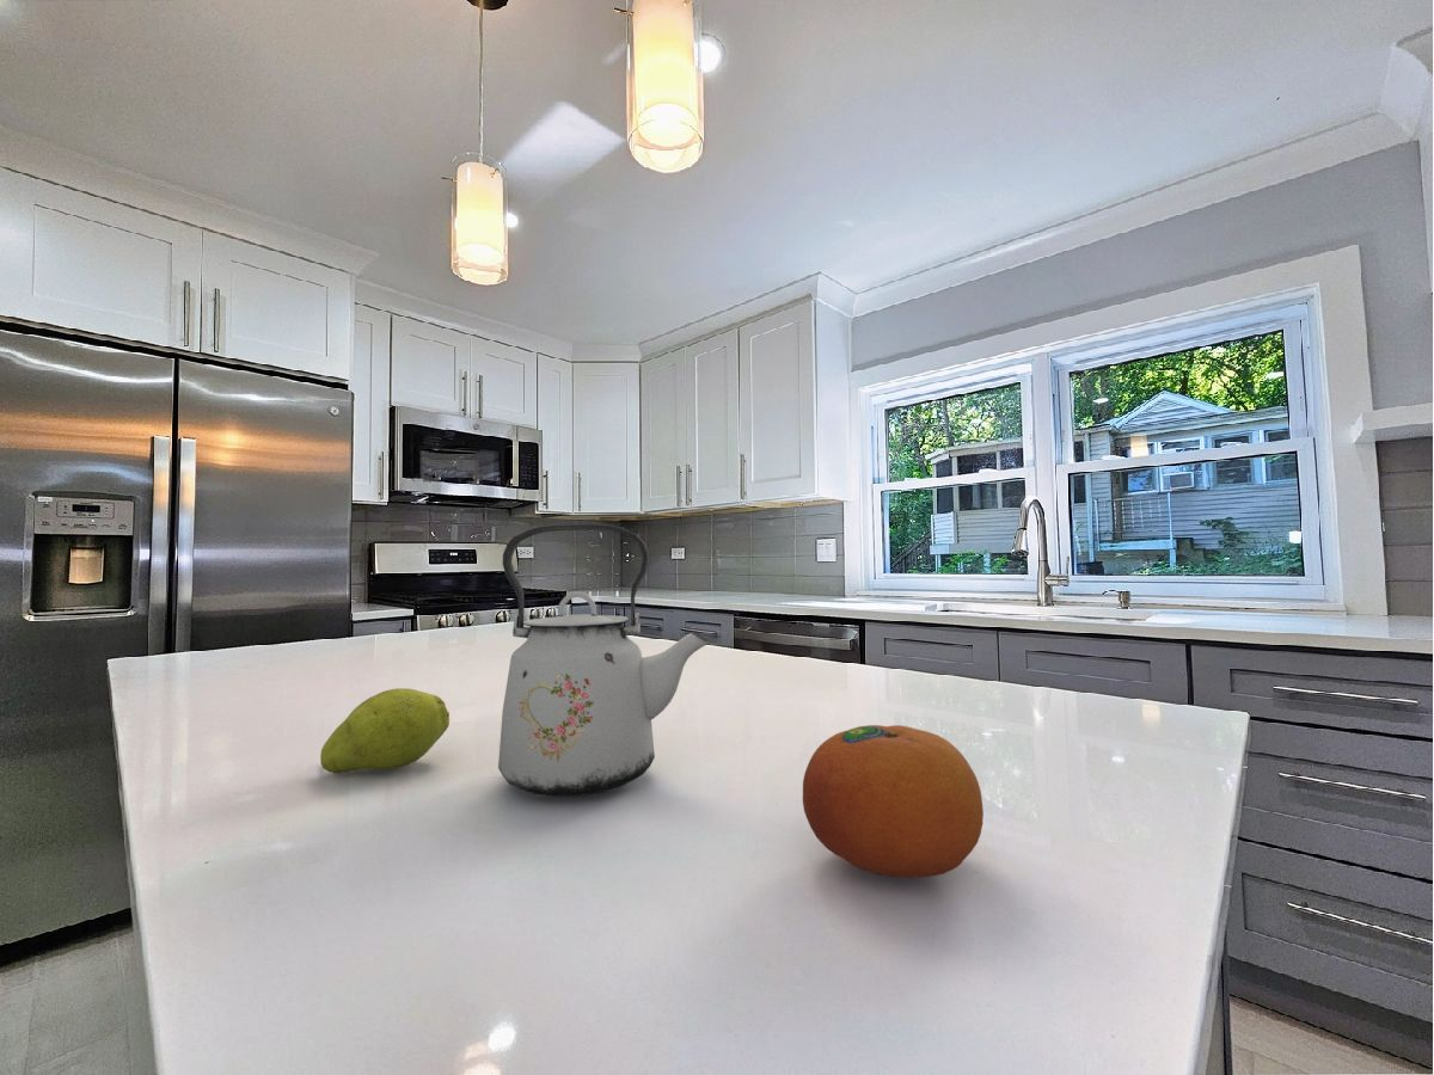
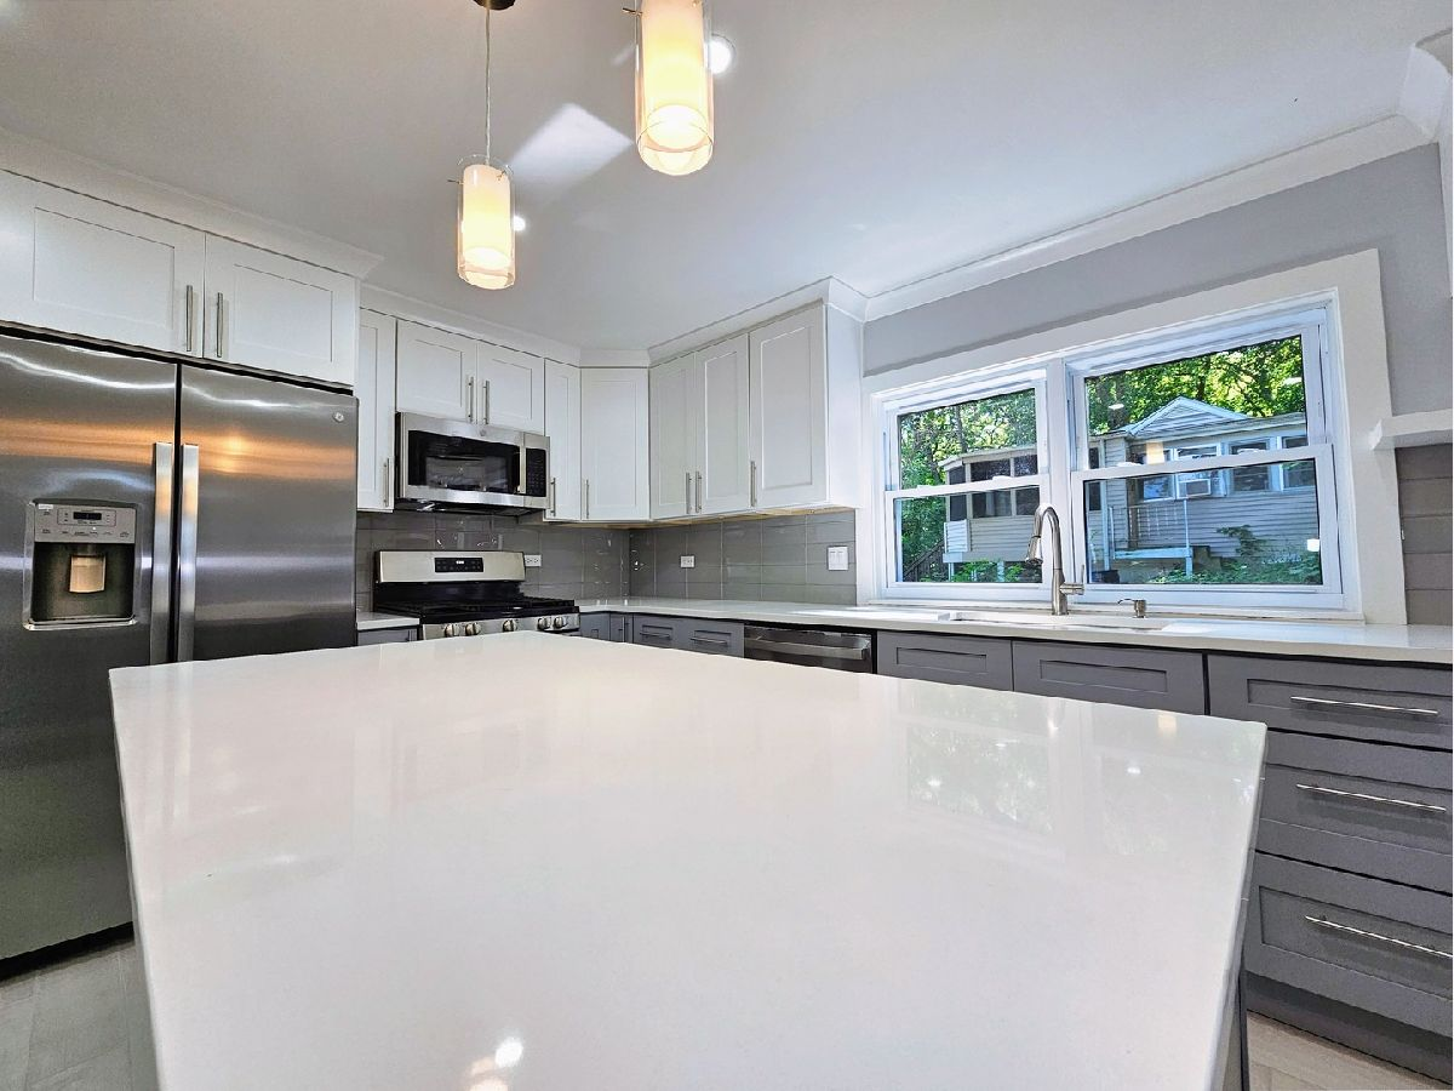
- fruit [802,724,985,879]
- fruit [319,687,451,774]
- kettle [497,523,711,797]
